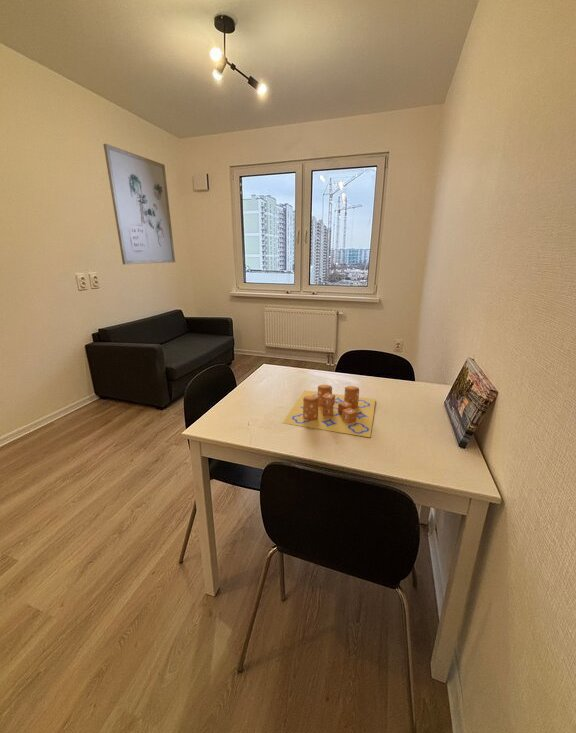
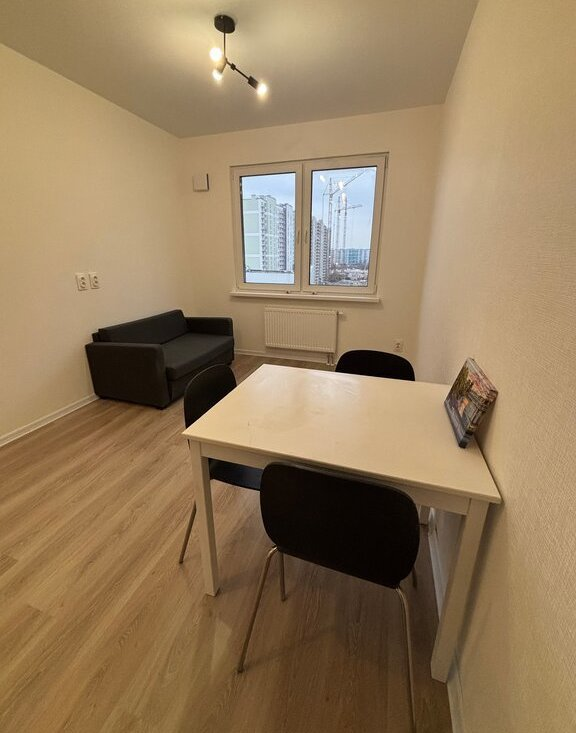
- candle [282,384,377,438]
- wall art [103,143,176,265]
